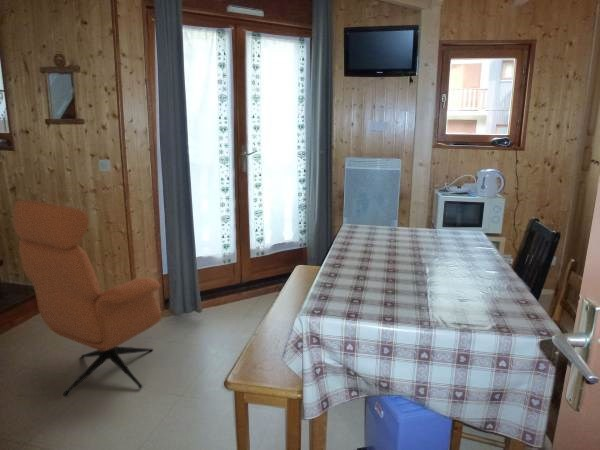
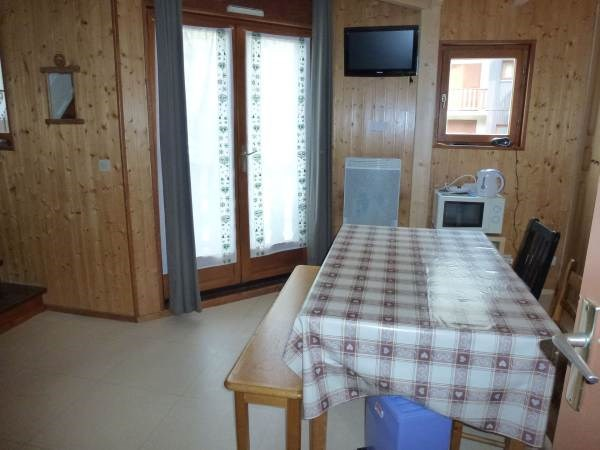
- armchair [12,199,162,397]
